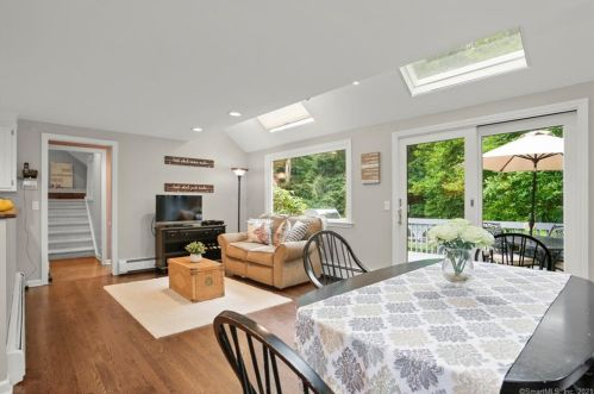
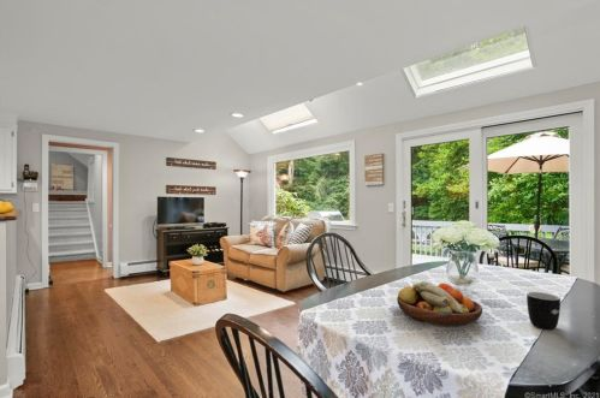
+ fruit bowl [396,280,483,327]
+ mug [525,291,562,331]
